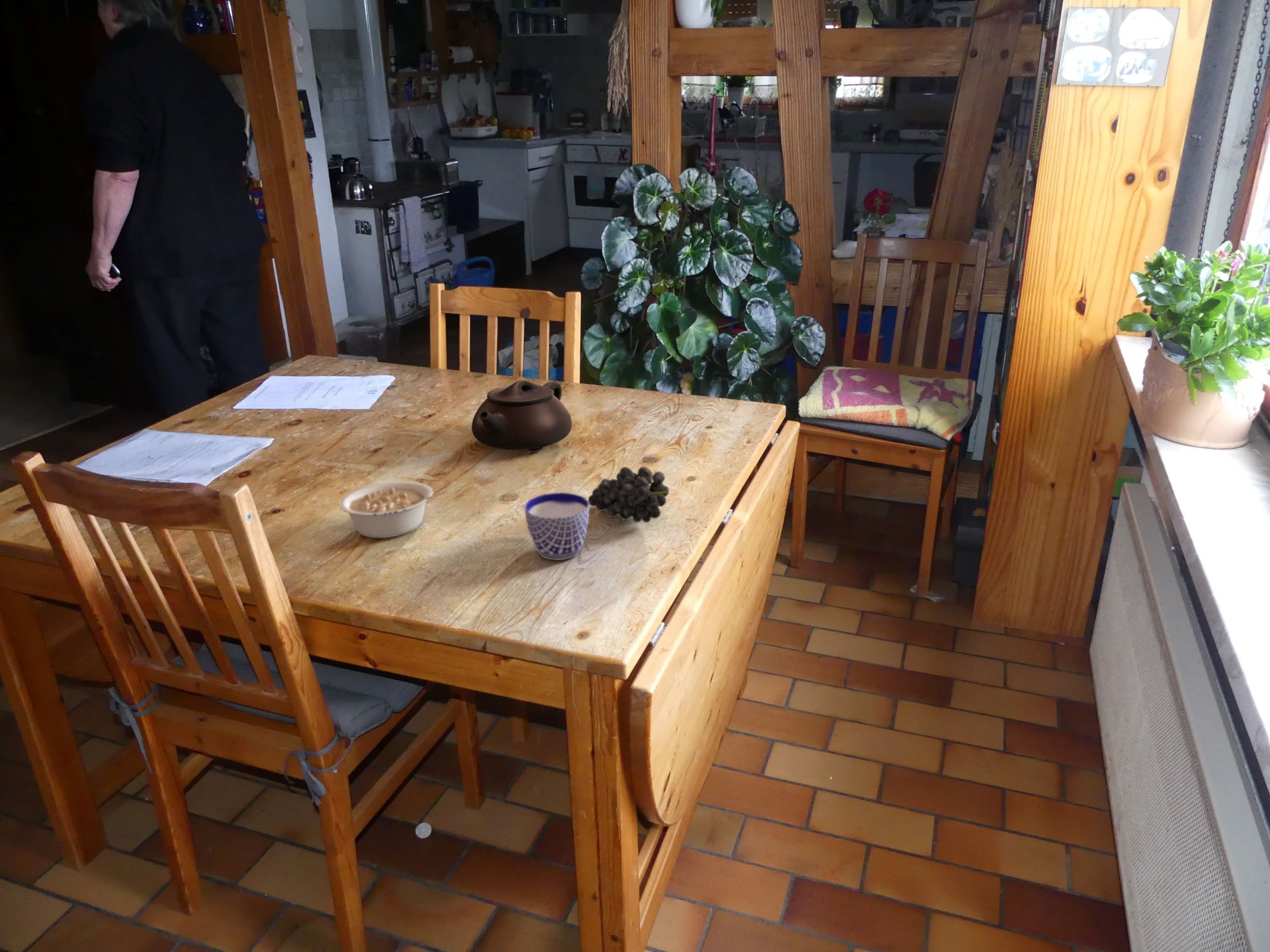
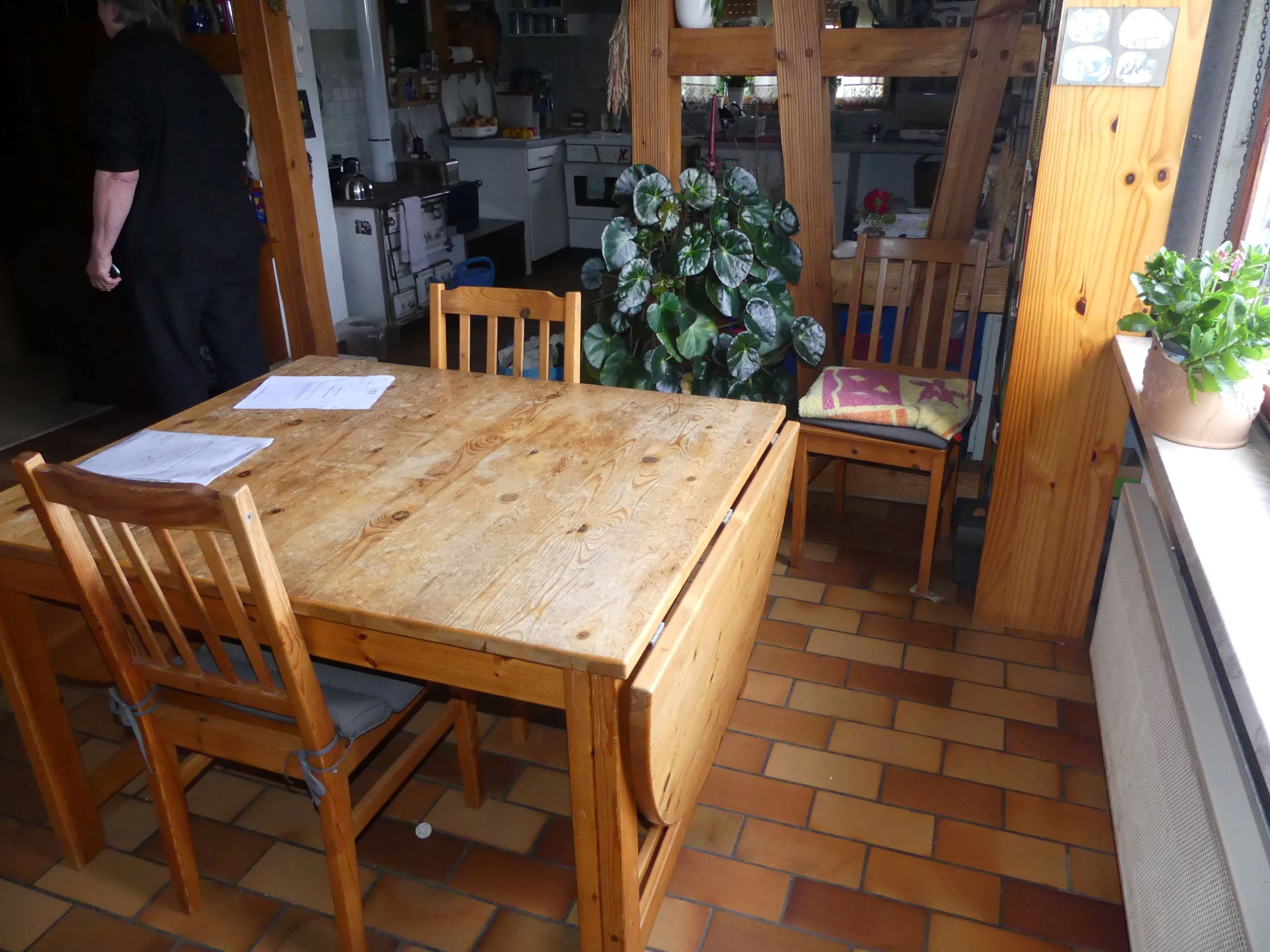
- legume [338,481,449,539]
- cup [524,492,590,561]
- fruit [588,466,669,524]
- teapot [471,380,572,452]
